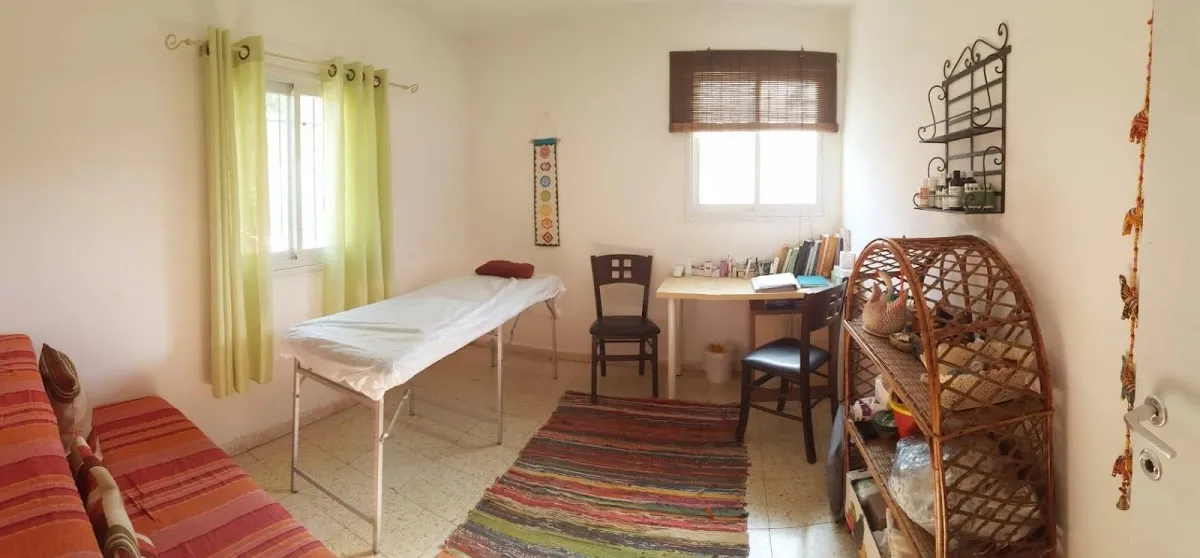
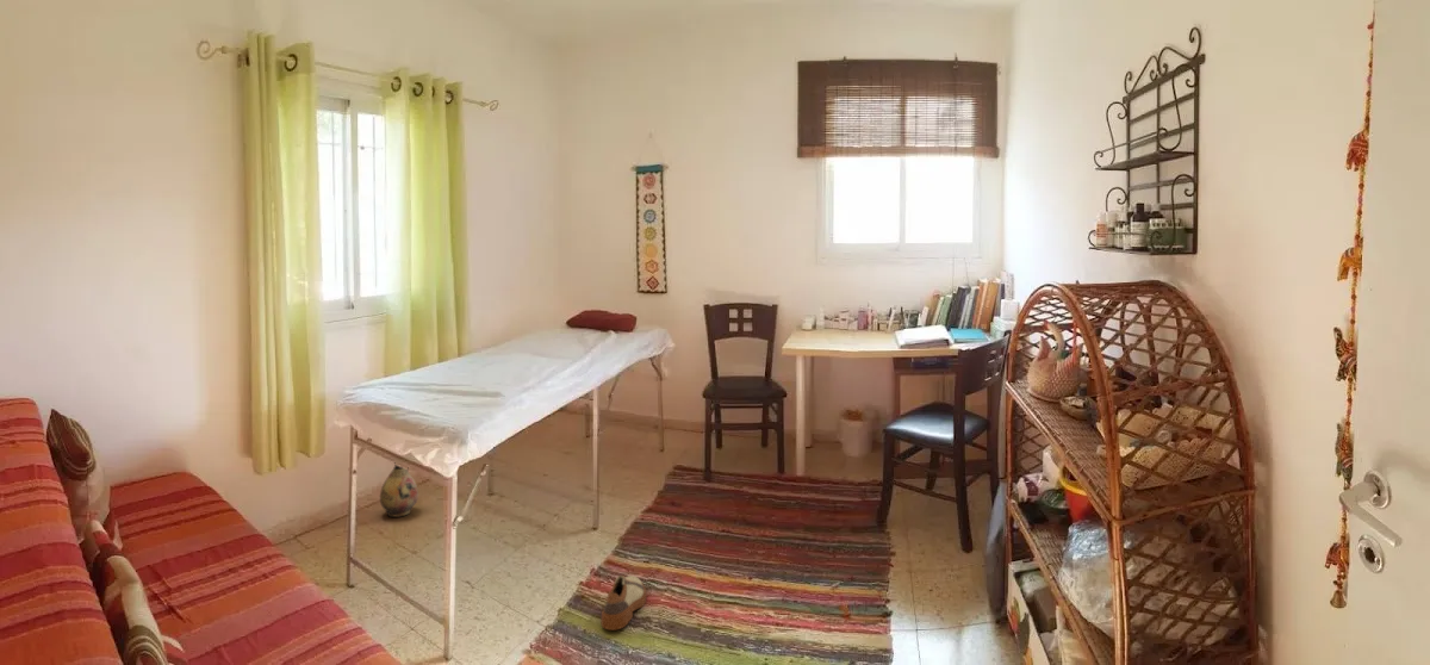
+ ceramic jug [379,464,419,518]
+ shoe [599,574,647,632]
